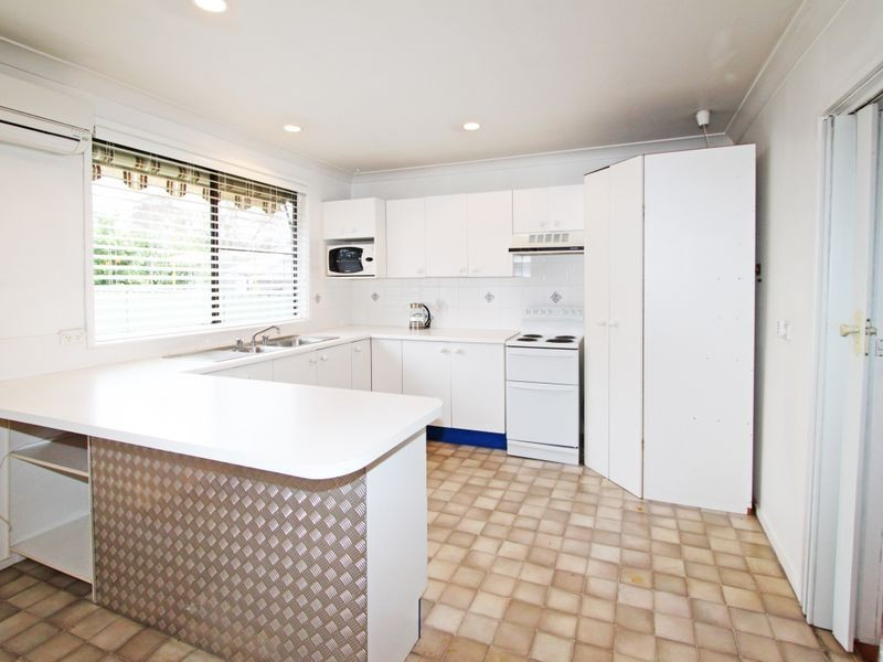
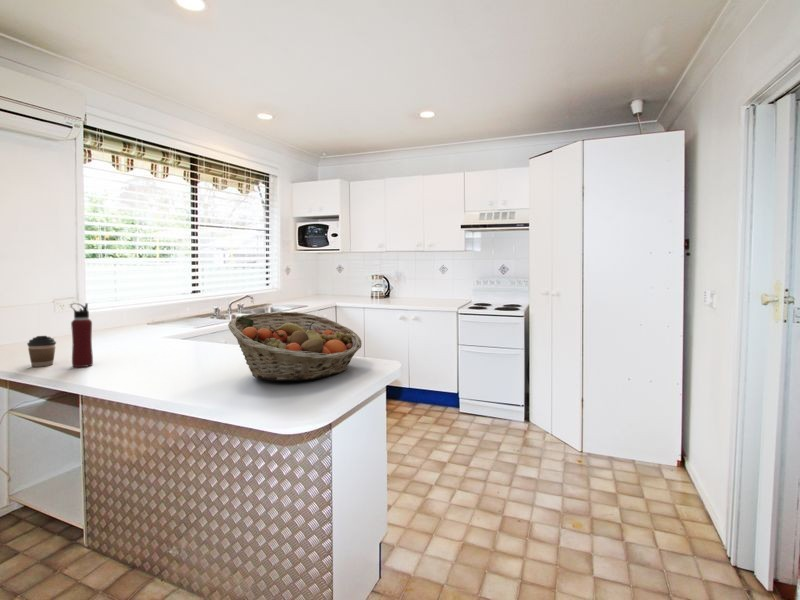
+ coffee cup [26,335,57,368]
+ water bottle [69,302,94,368]
+ fruit basket [227,311,363,382]
